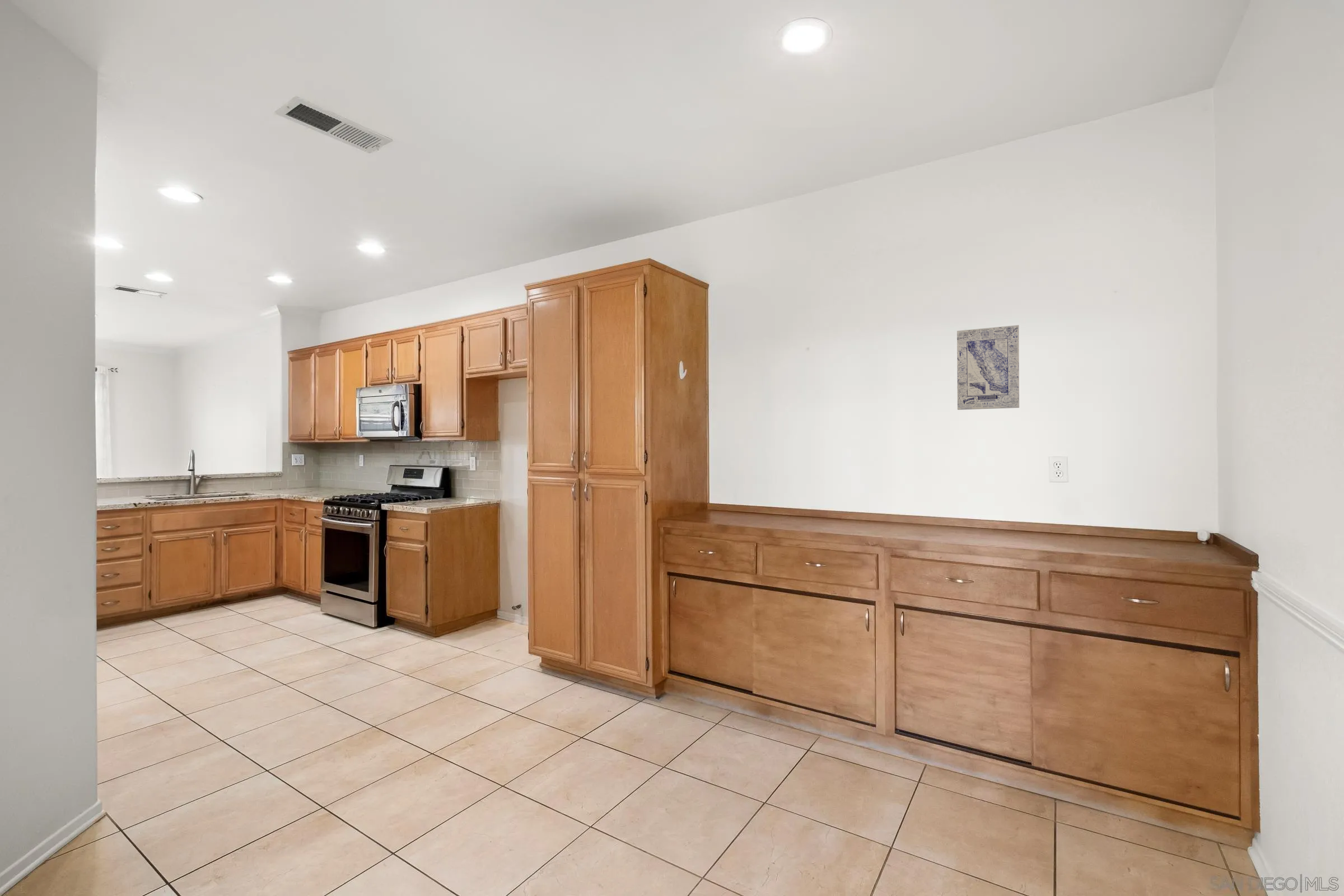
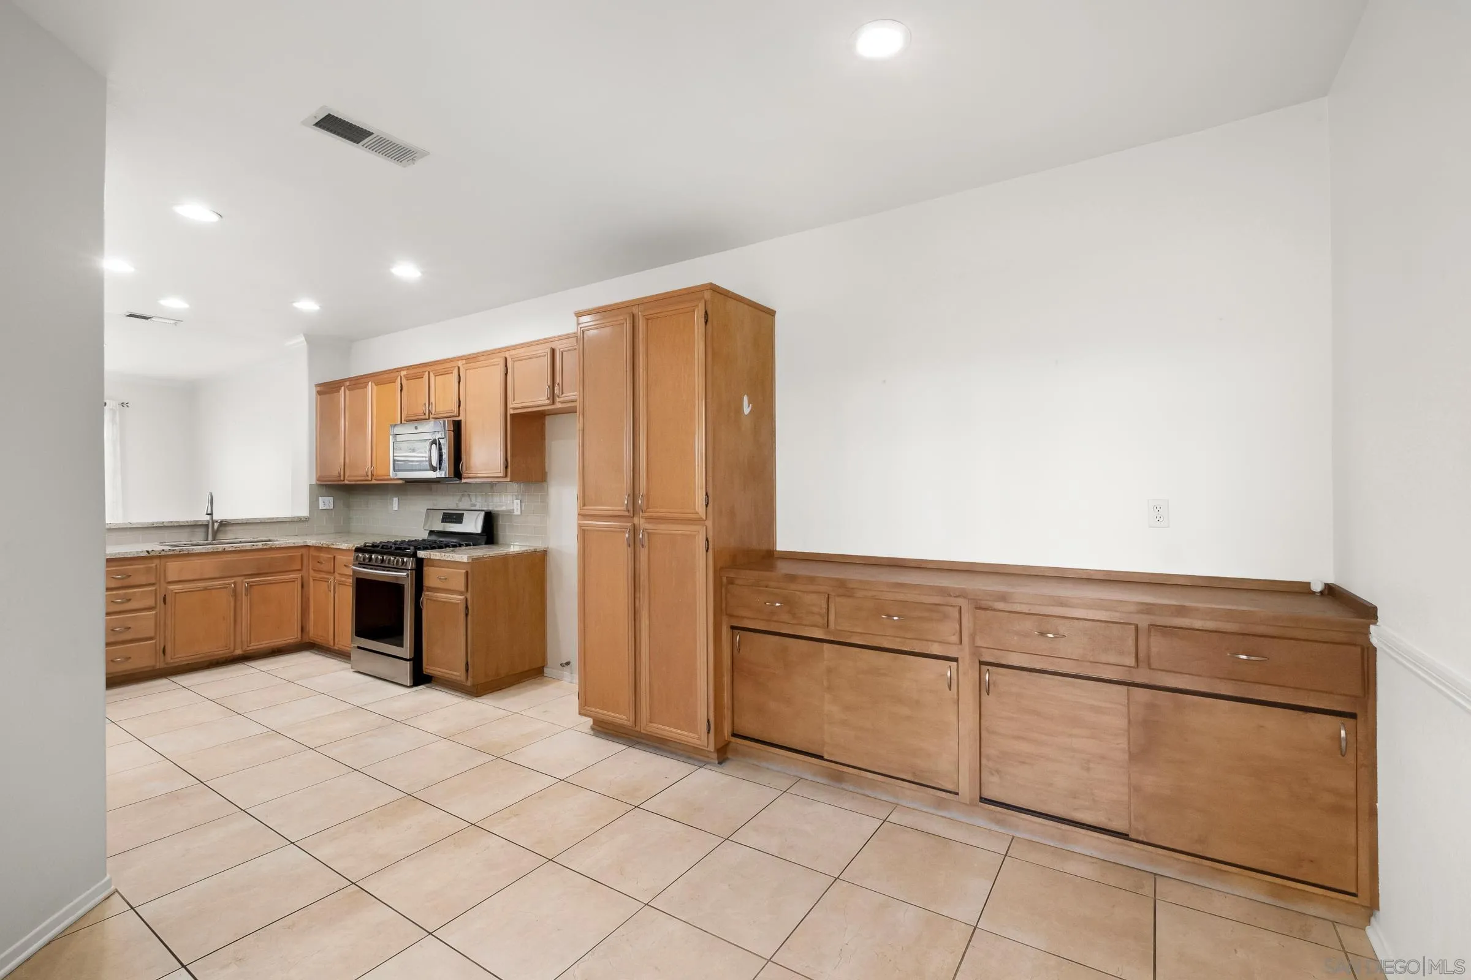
- wall art [956,325,1020,410]
